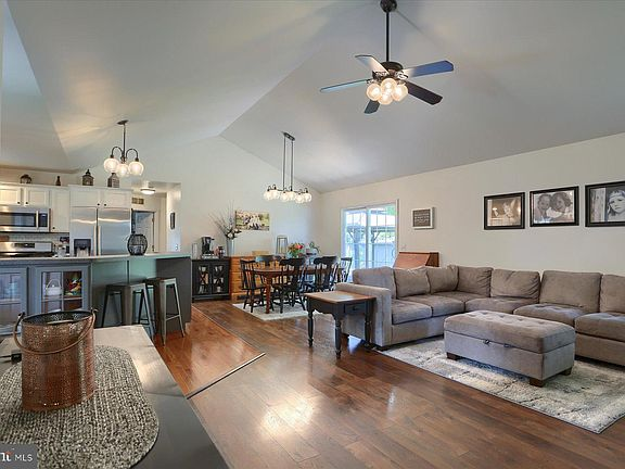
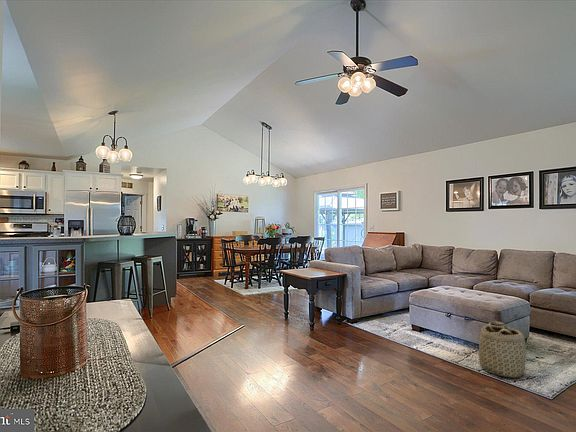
+ basket [478,320,527,379]
